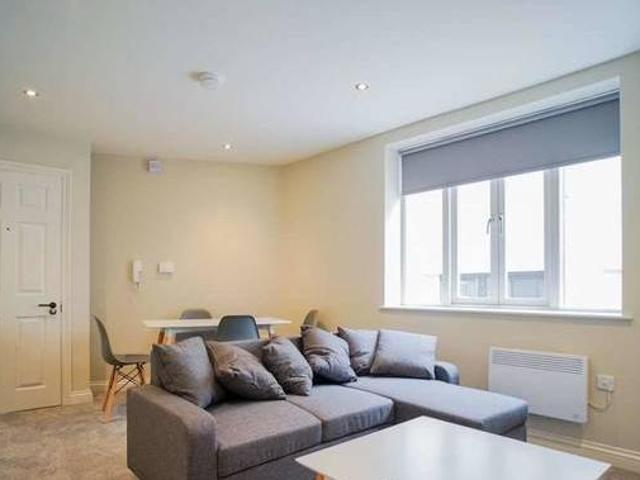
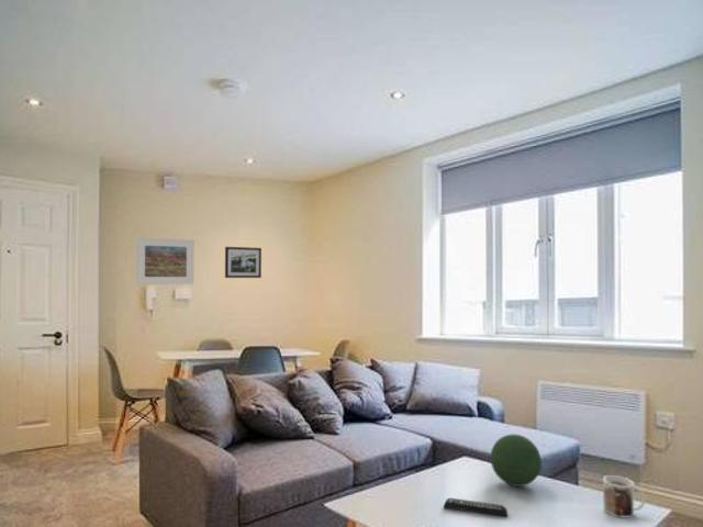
+ mug [602,474,646,519]
+ remote control [443,497,509,517]
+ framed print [135,237,196,285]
+ picture frame [224,246,263,279]
+ decorative orb [490,434,543,487]
